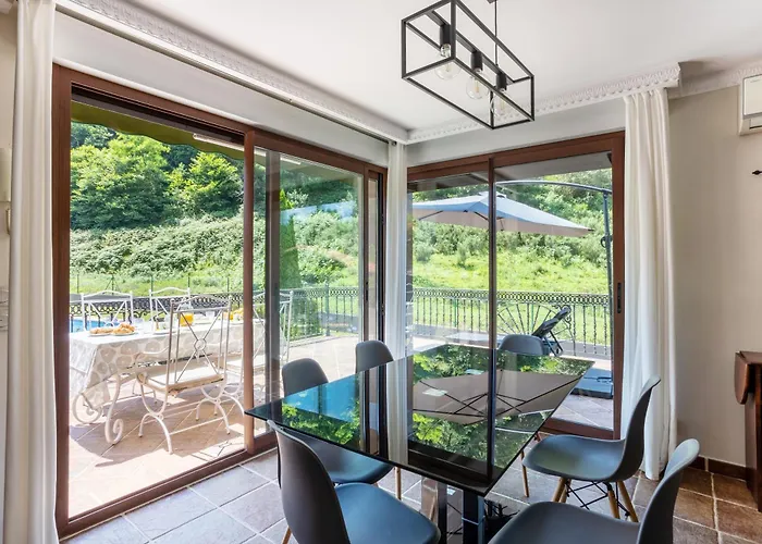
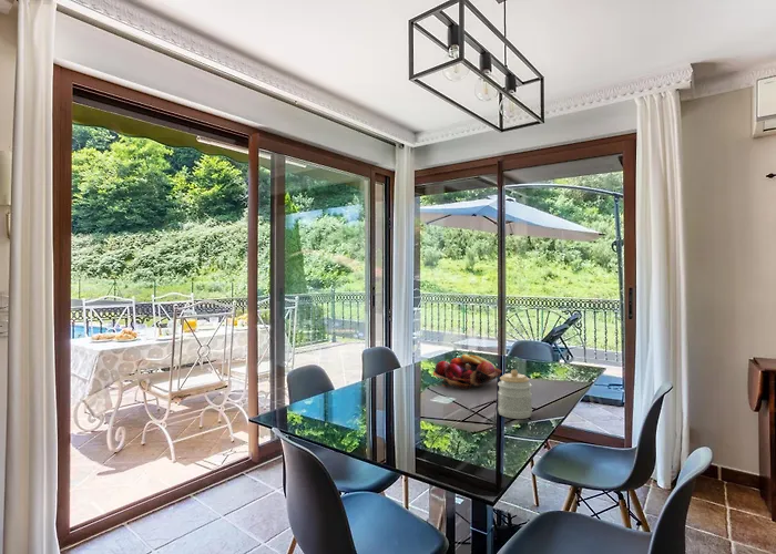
+ jar [497,369,533,420]
+ fruit basket [432,353,502,390]
